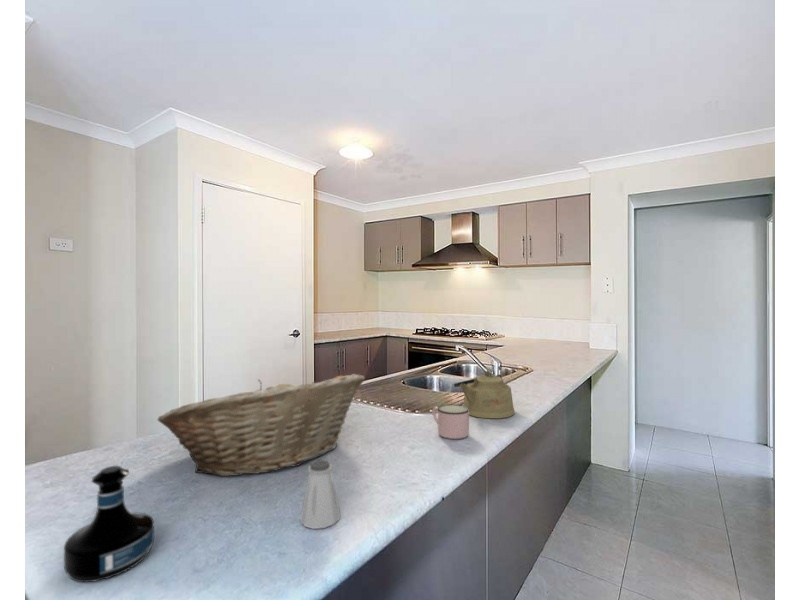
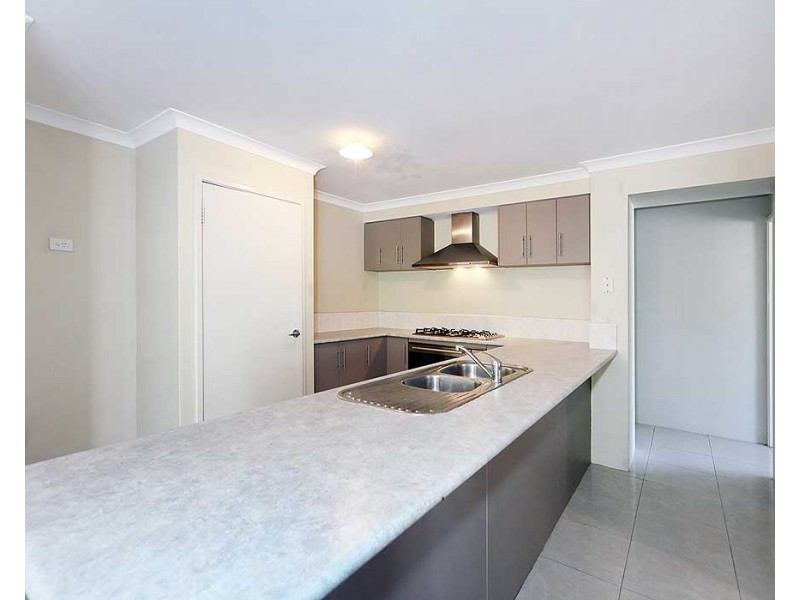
- saltshaker [299,458,341,530]
- tequila bottle [63,465,155,583]
- fruit basket [156,373,366,477]
- mug [432,404,470,440]
- kettle [453,370,516,419]
